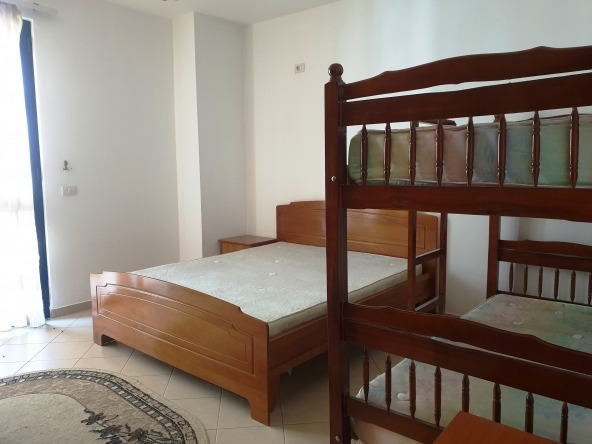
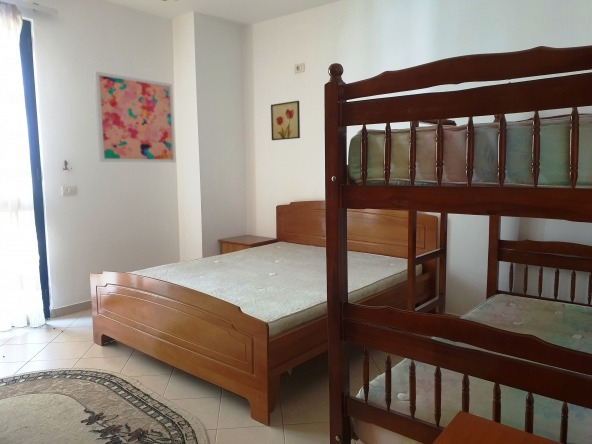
+ wall art [93,70,177,163]
+ wall art [270,100,301,141]
